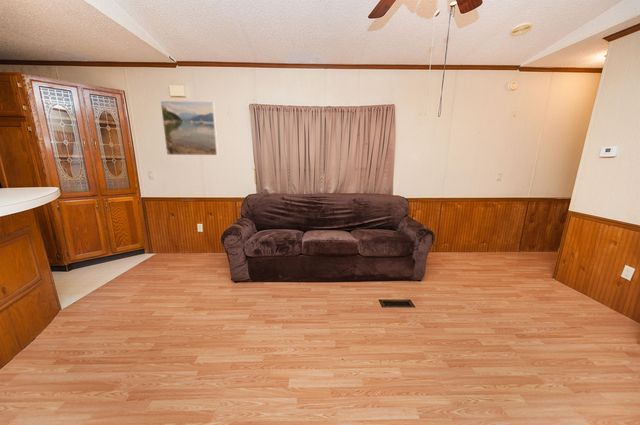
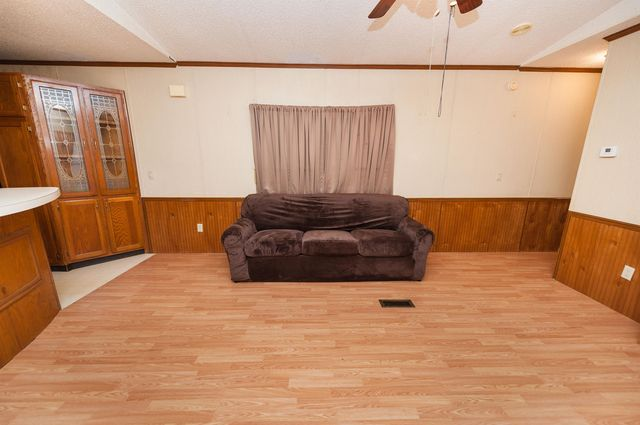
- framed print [159,100,219,156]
